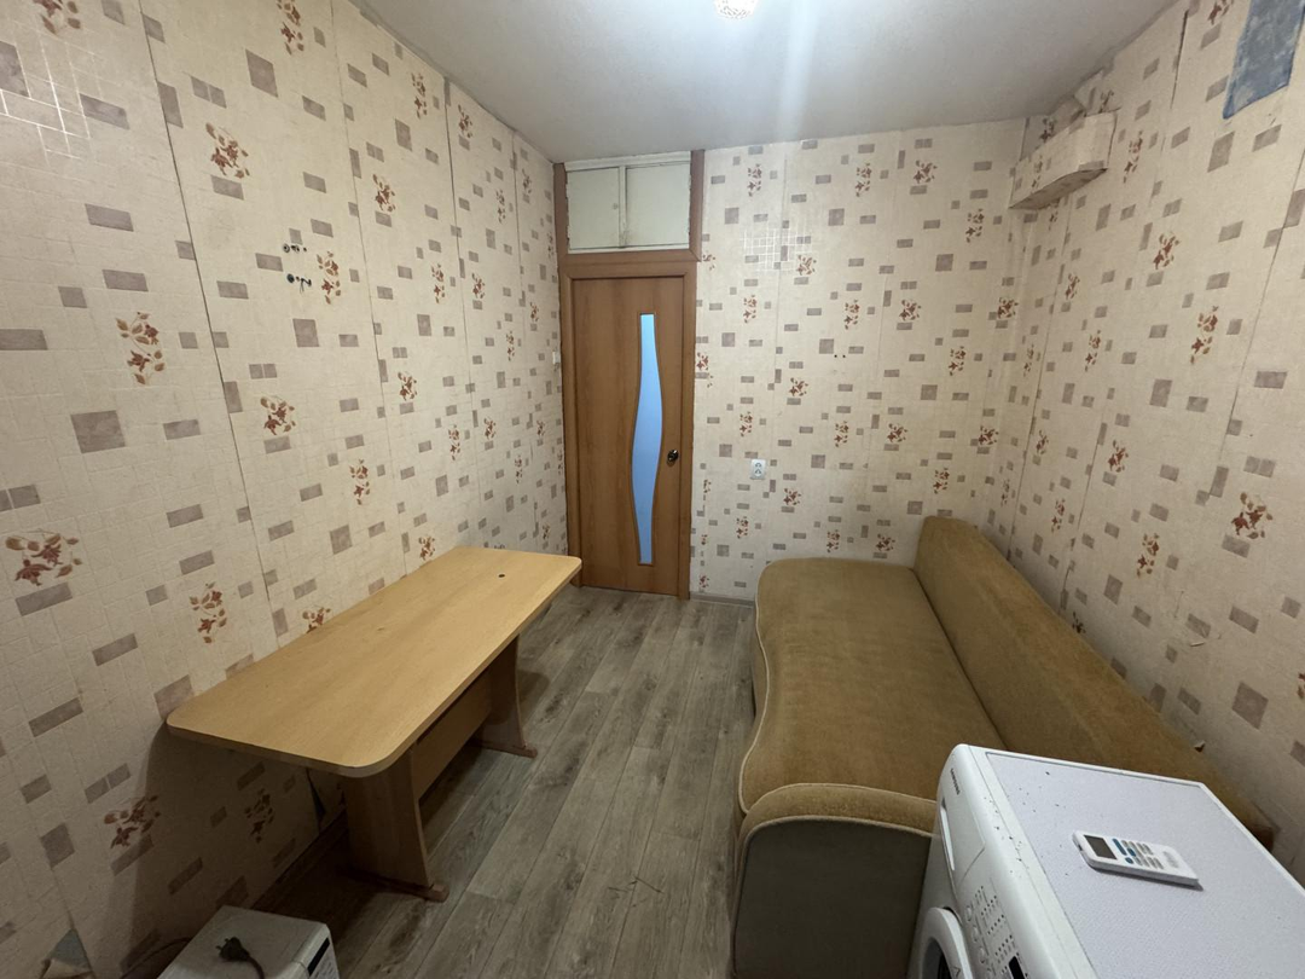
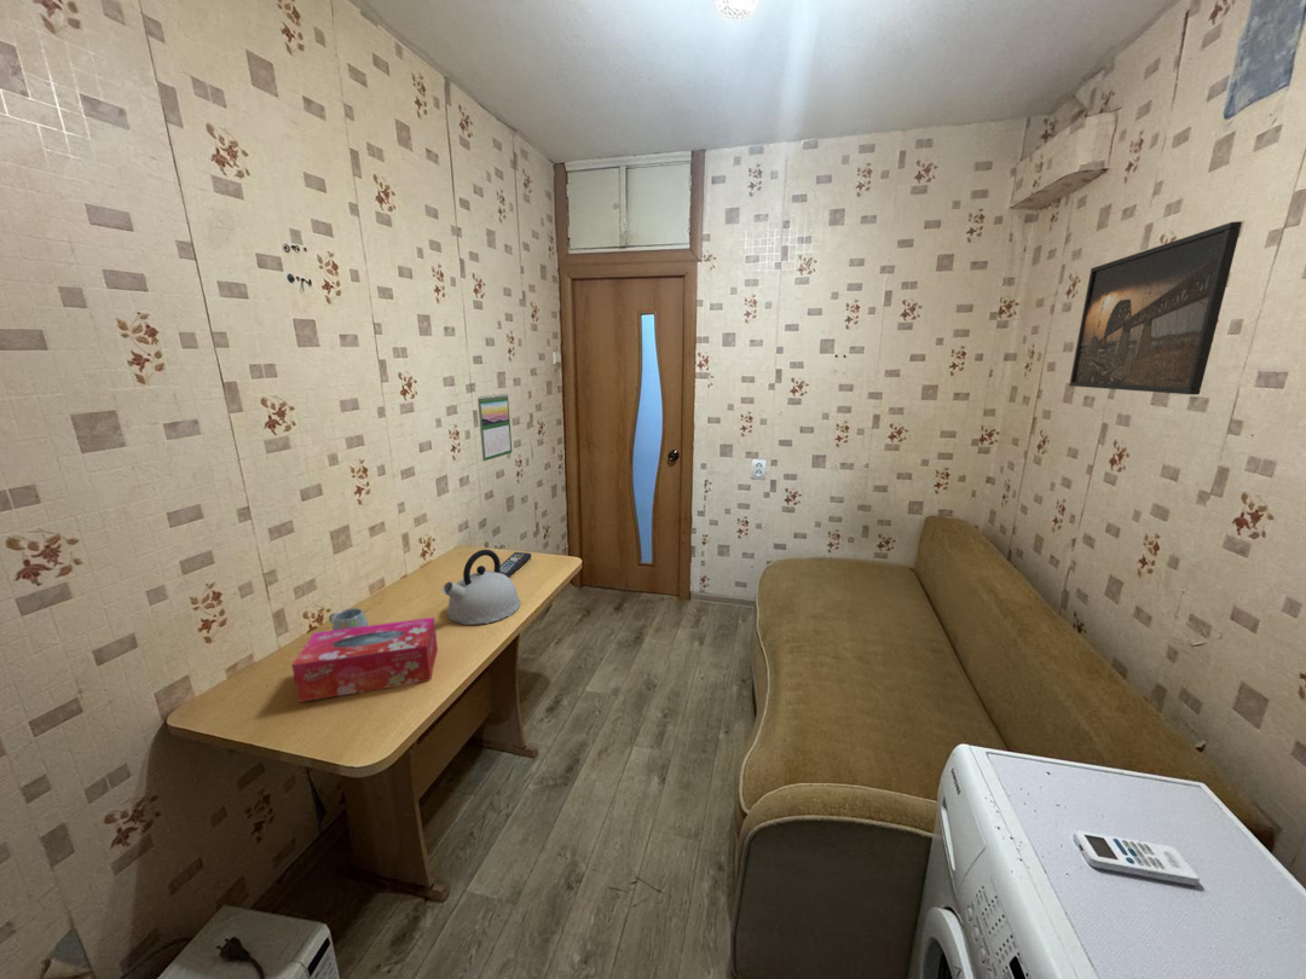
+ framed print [1068,220,1243,395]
+ mug [328,607,369,631]
+ calendar [476,393,513,462]
+ remote control [499,551,532,578]
+ tissue box [290,616,439,703]
+ kettle [441,549,521,626]
